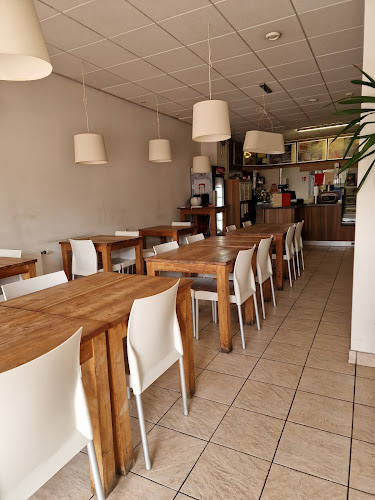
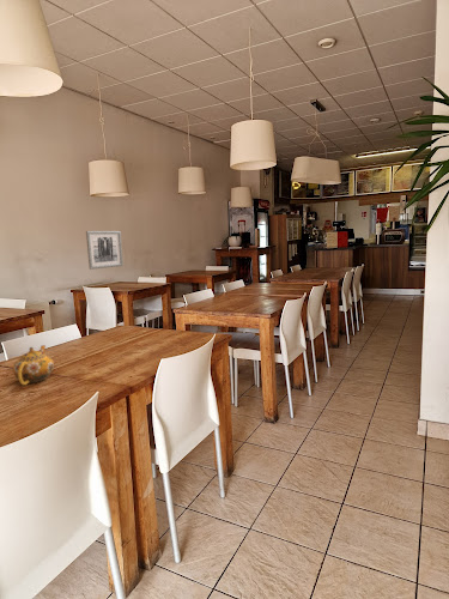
+ wall art [85,230,125,271]
+ teapot [12,344,55,386]
